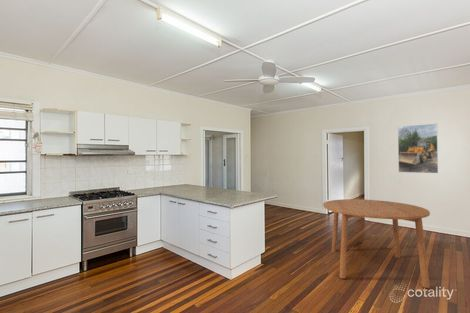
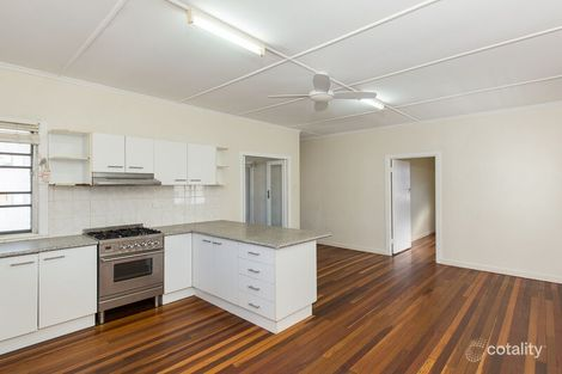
- dining table [322,198,431,289]
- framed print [397,123,439,174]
